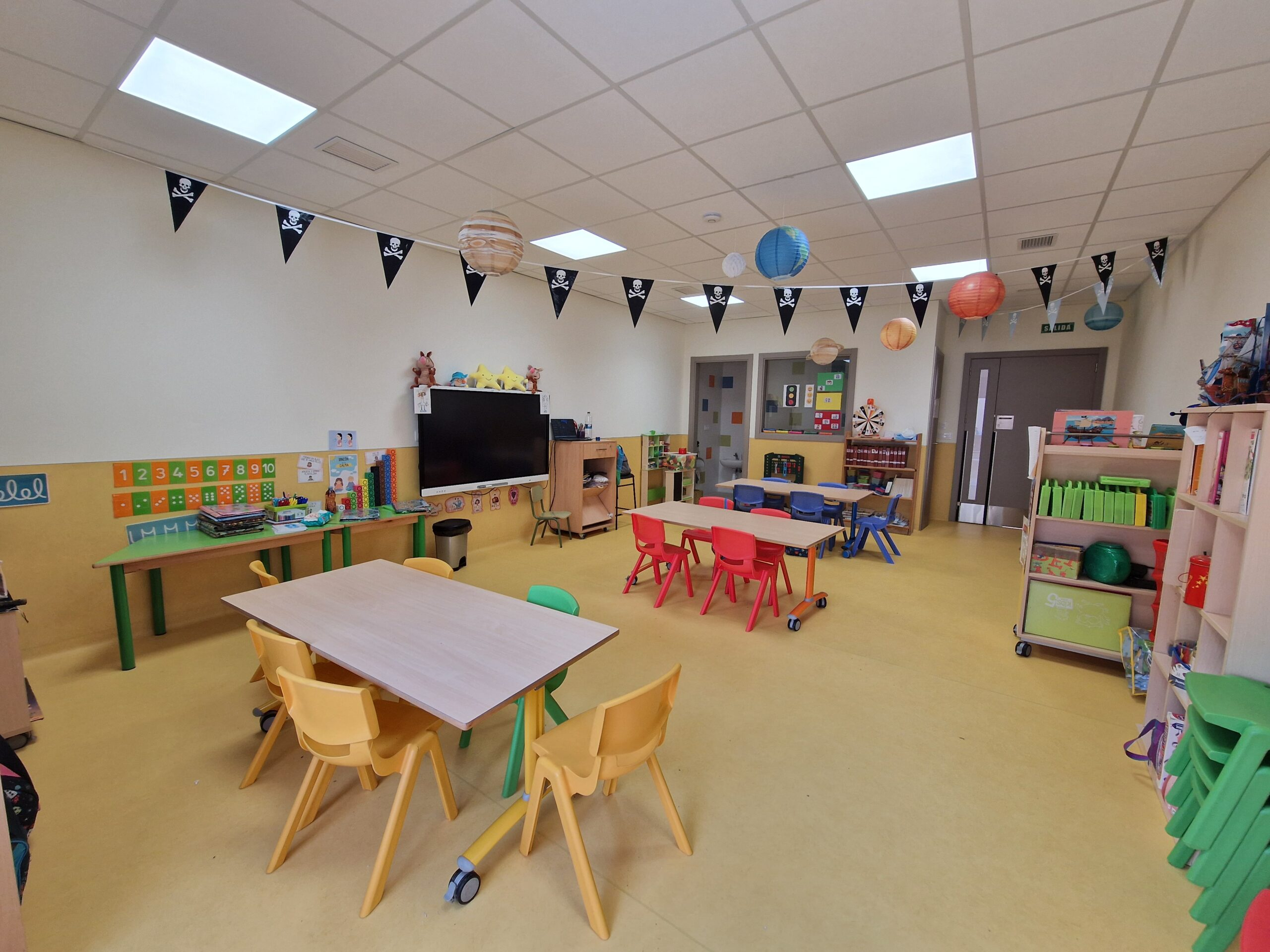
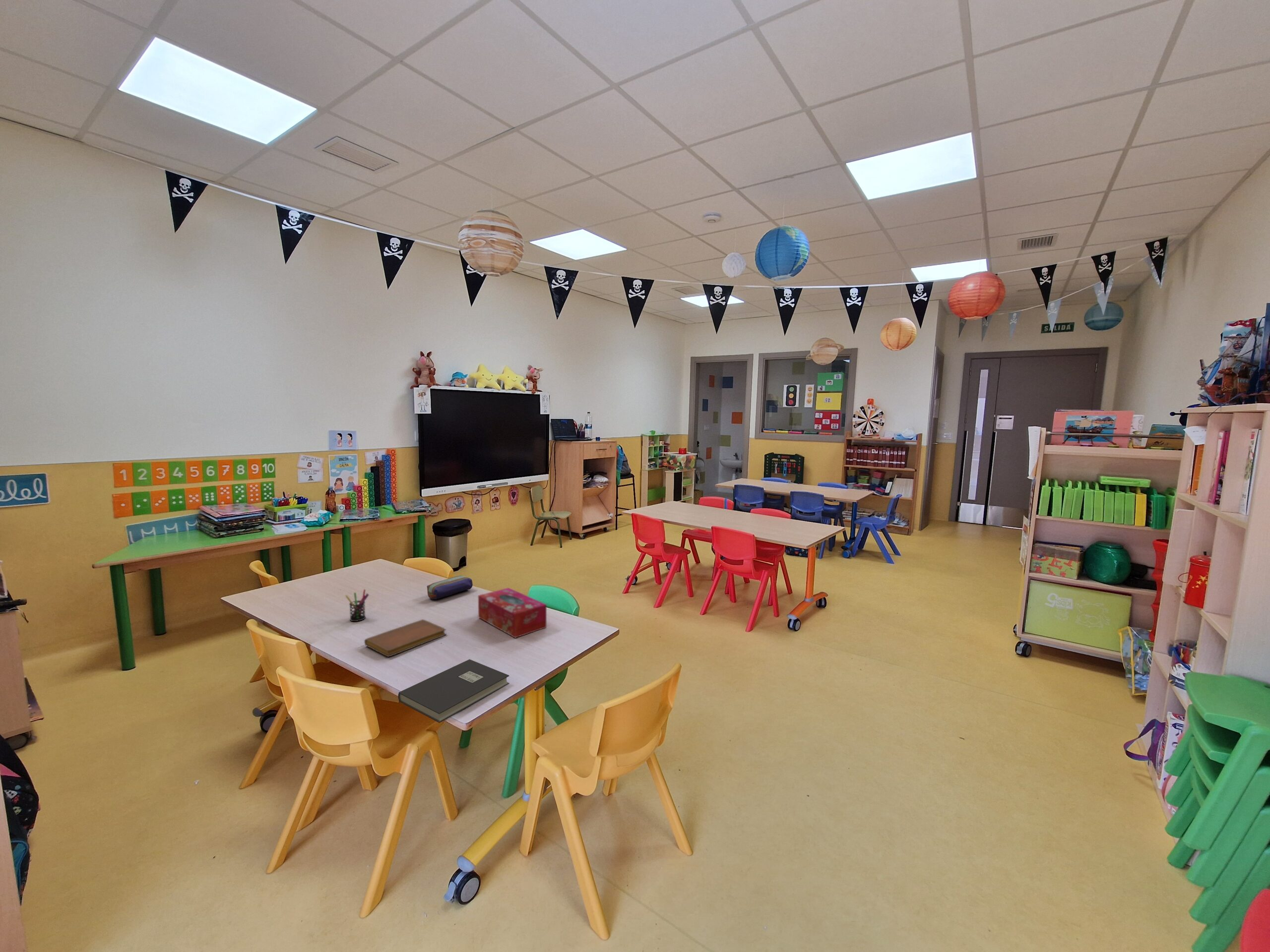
+ tissue box [478,587,547,639]
+ book [397,659,509,723]
+ notebook [364,619,446,657]
+ pencil case [427,575,473,600]
+ pen holder [345,589,369,622]
